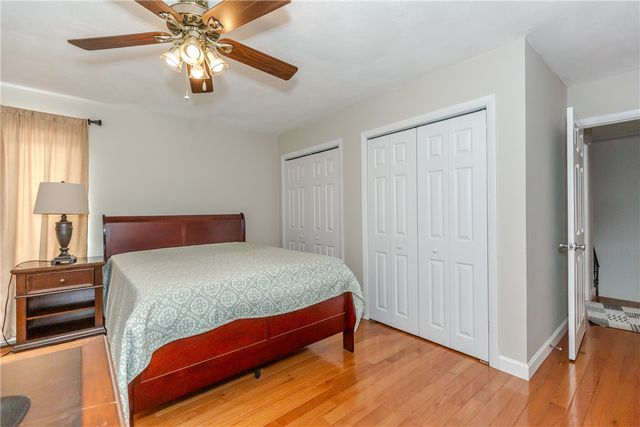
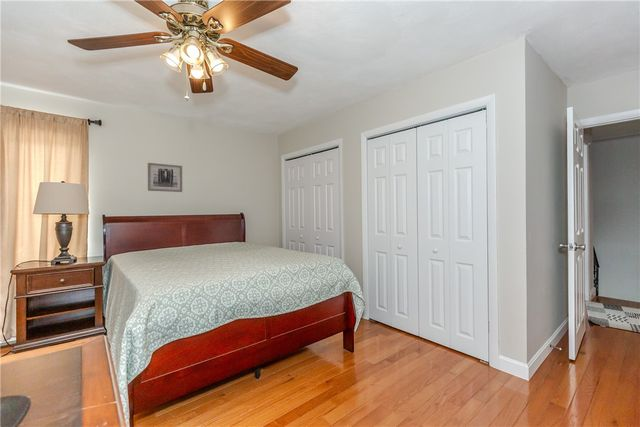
+ wall art [147,162,183,193]
